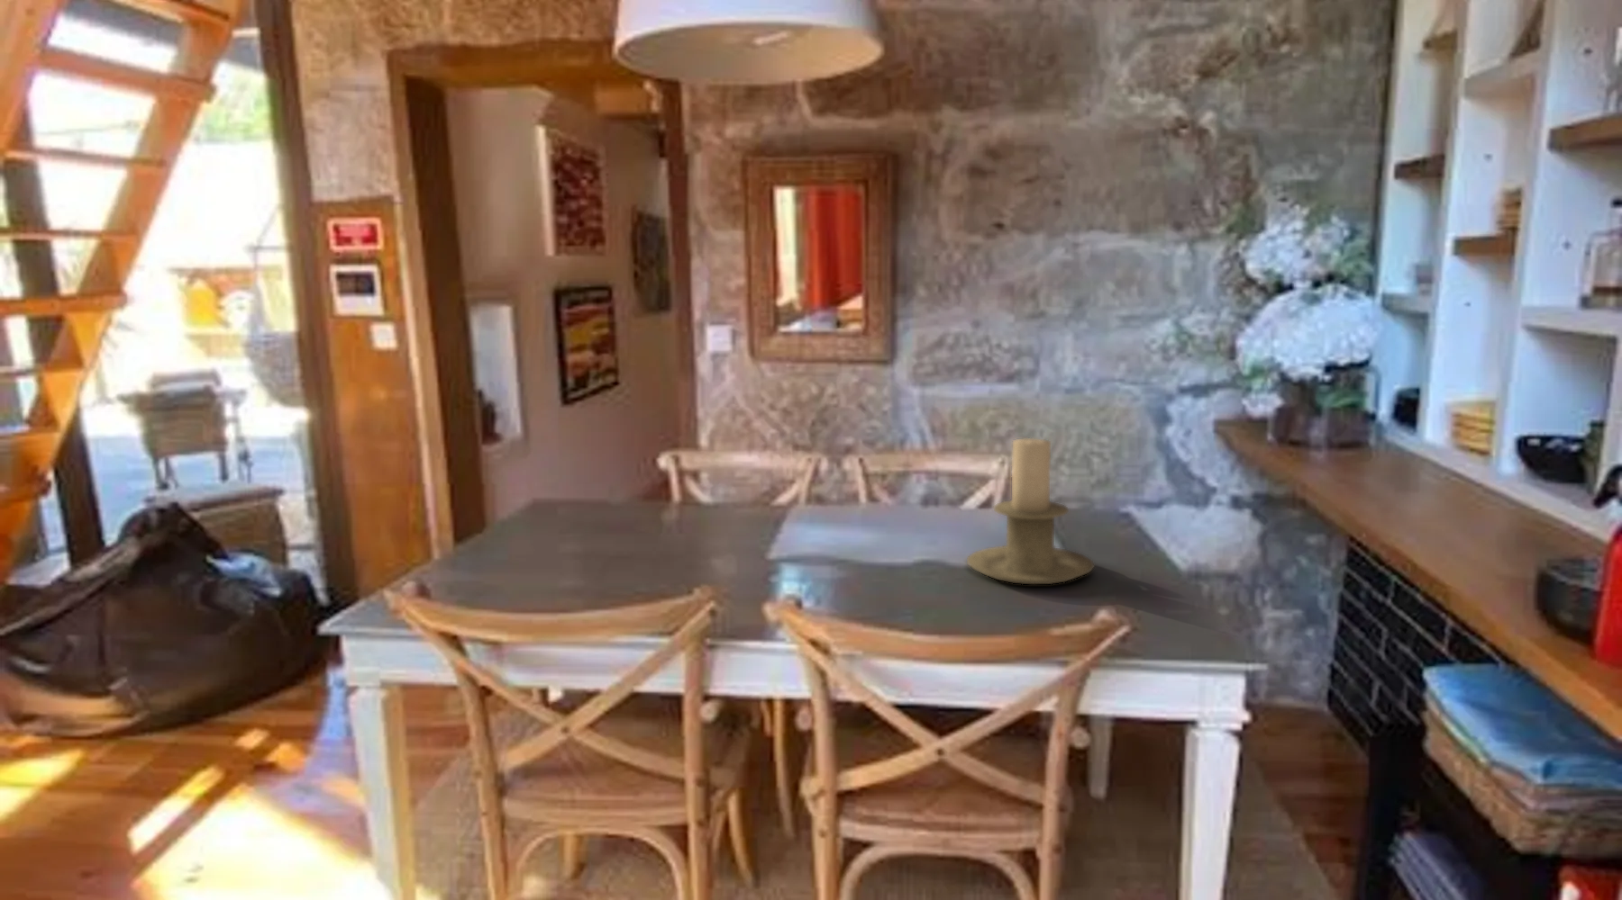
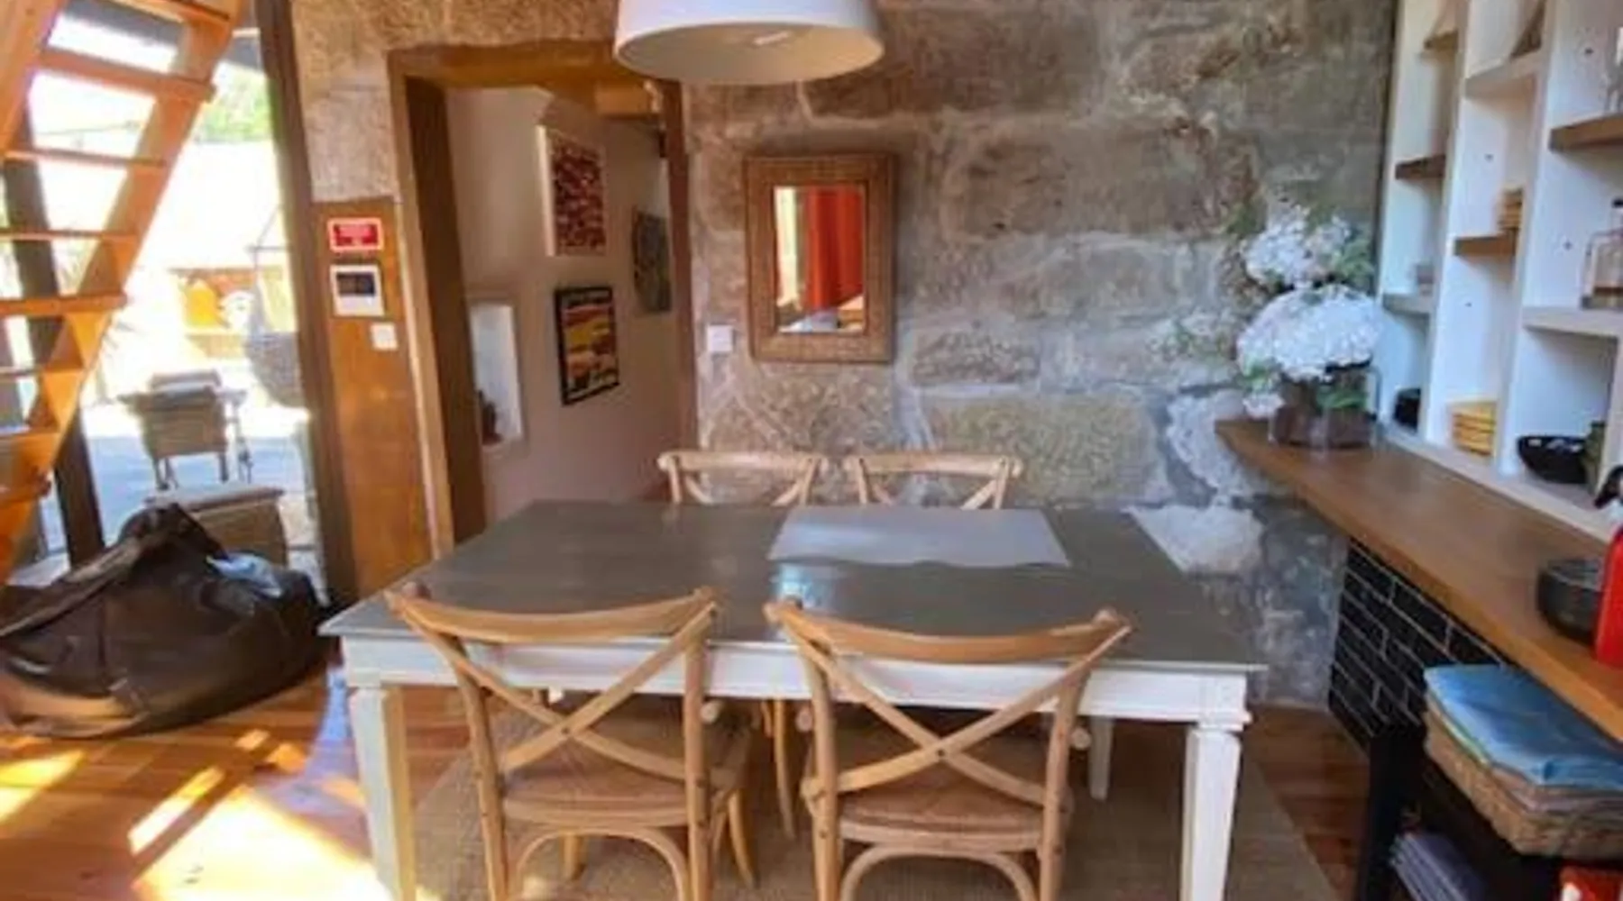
- candle holder [966,438,1096,585]
